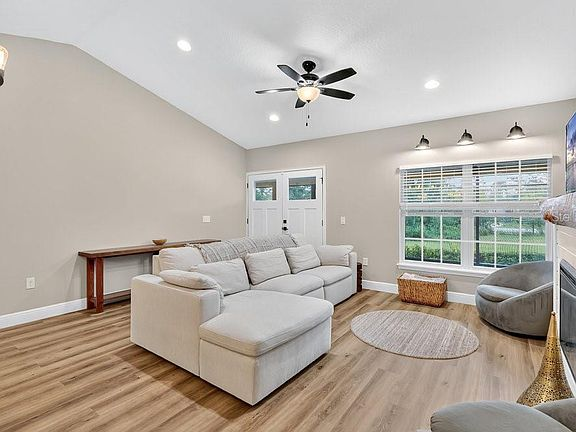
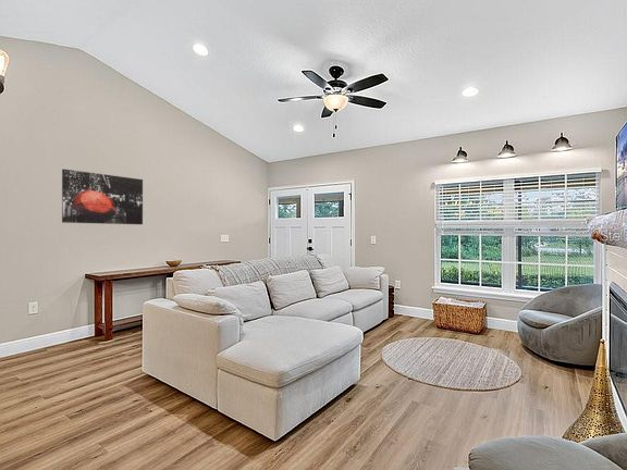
+ wall art [61,168,144,225]
